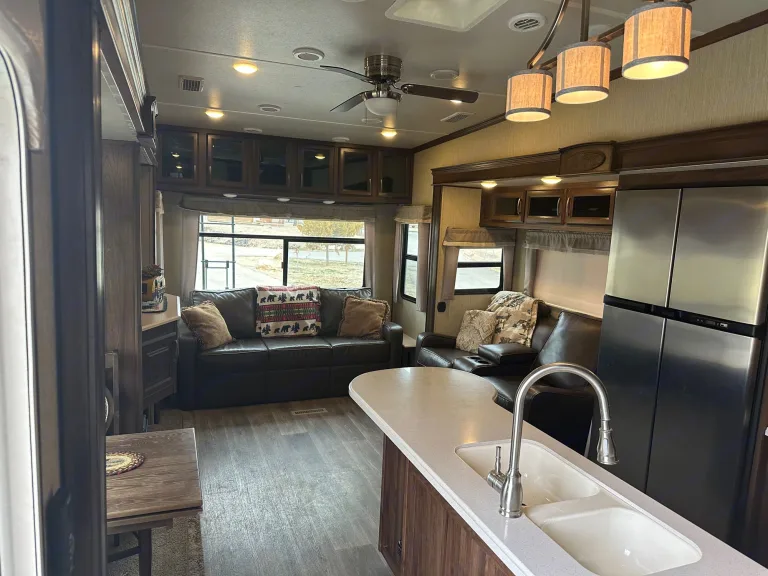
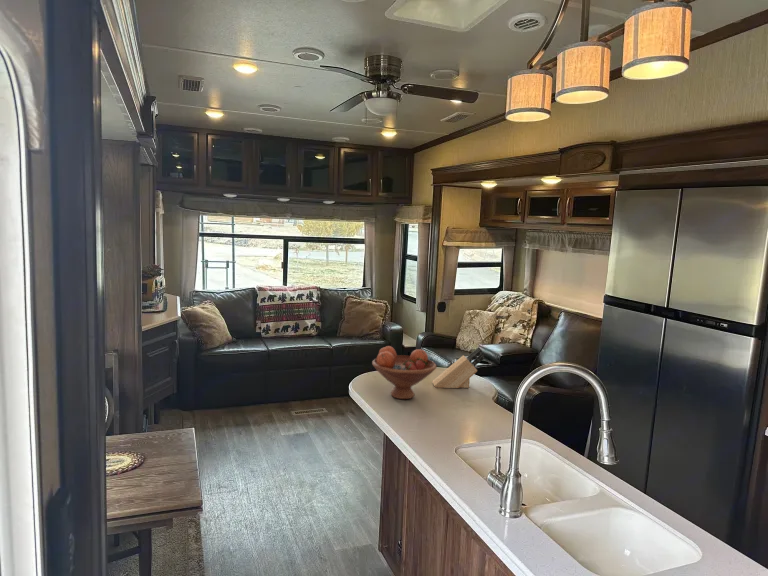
+ fruit bowl [371,345,437,400]
+ knife block [432,346,486,389]
